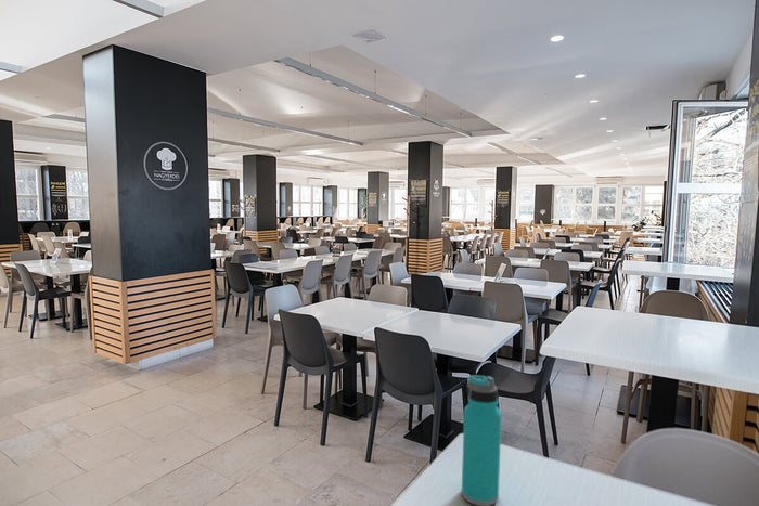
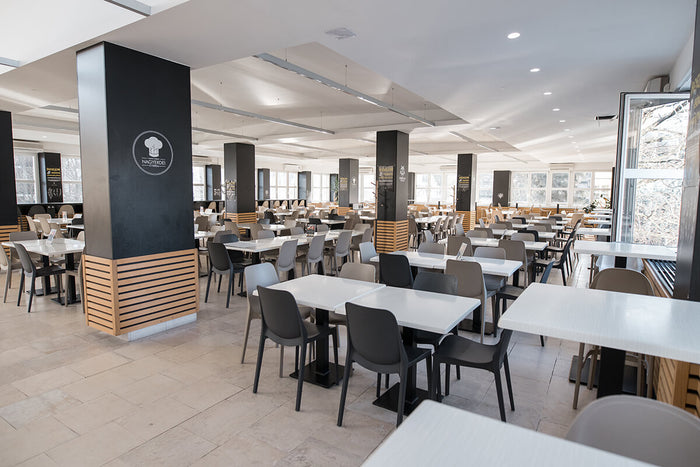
- water bottle [461,374,503,506]
